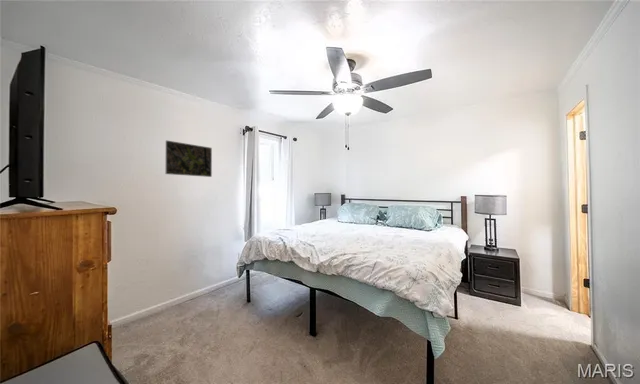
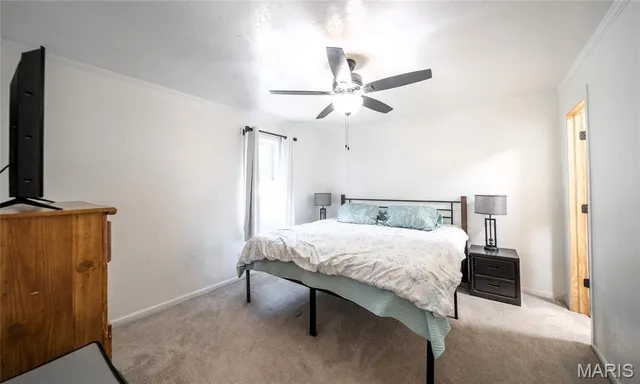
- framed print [165,140,213,178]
